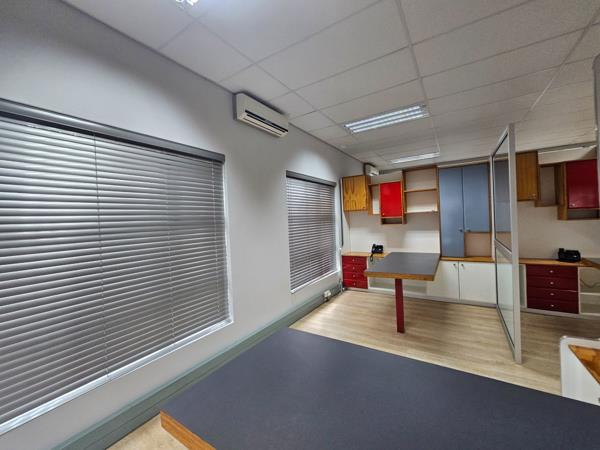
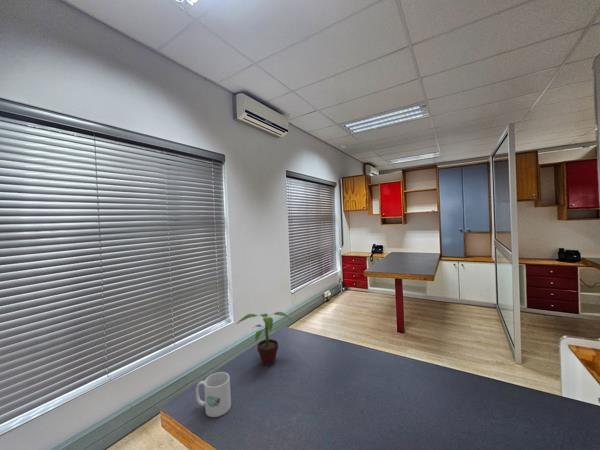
+ mug [195,371,232,418]
+ potted plant [236,311,293,367]
